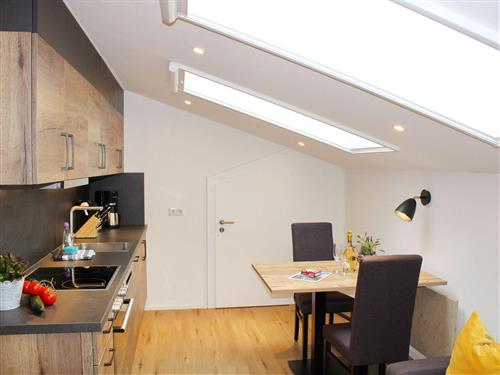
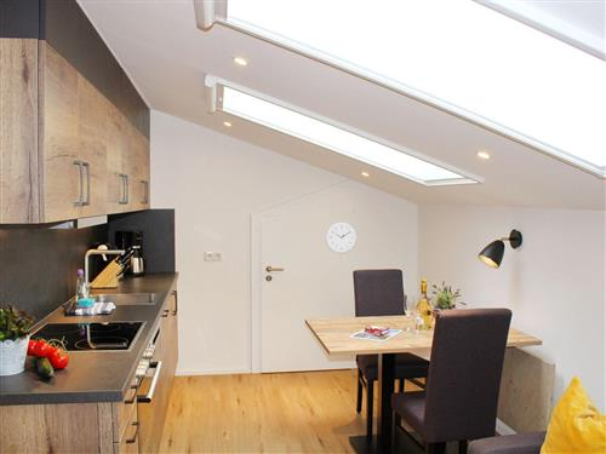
+ wall clock [325,220,358,254]
